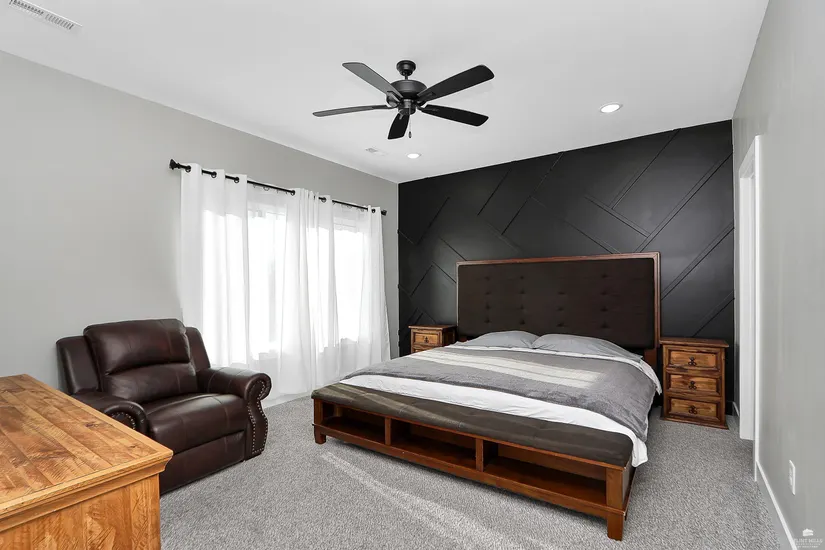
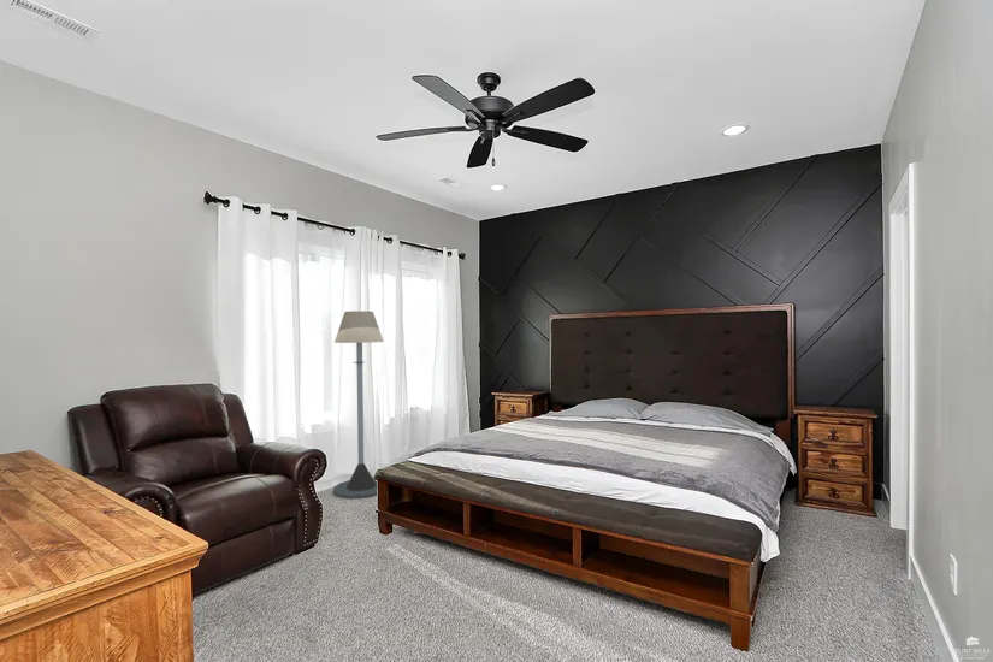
+ floor lamp [332,309,385,500]
